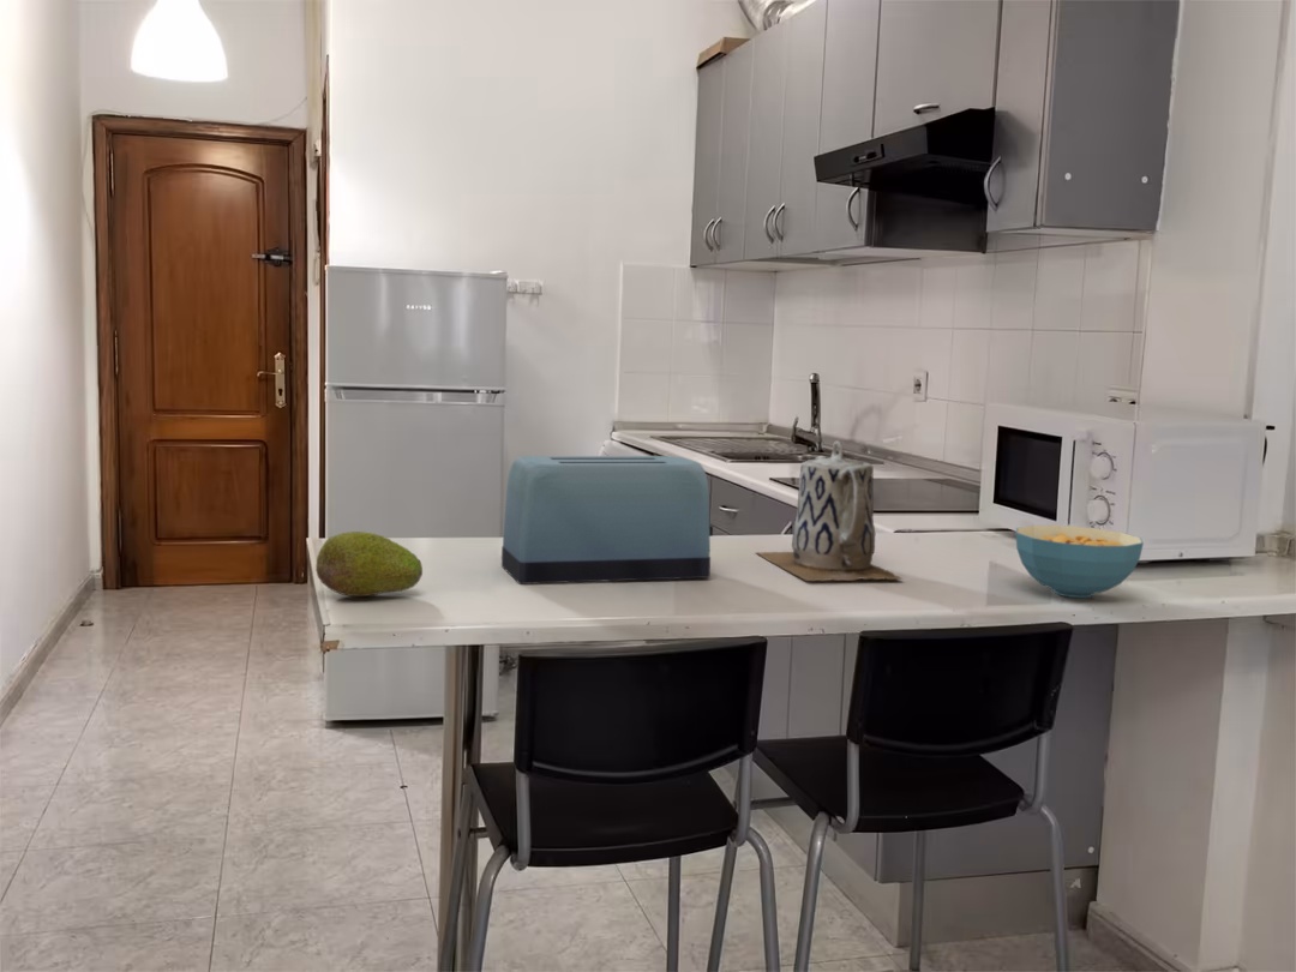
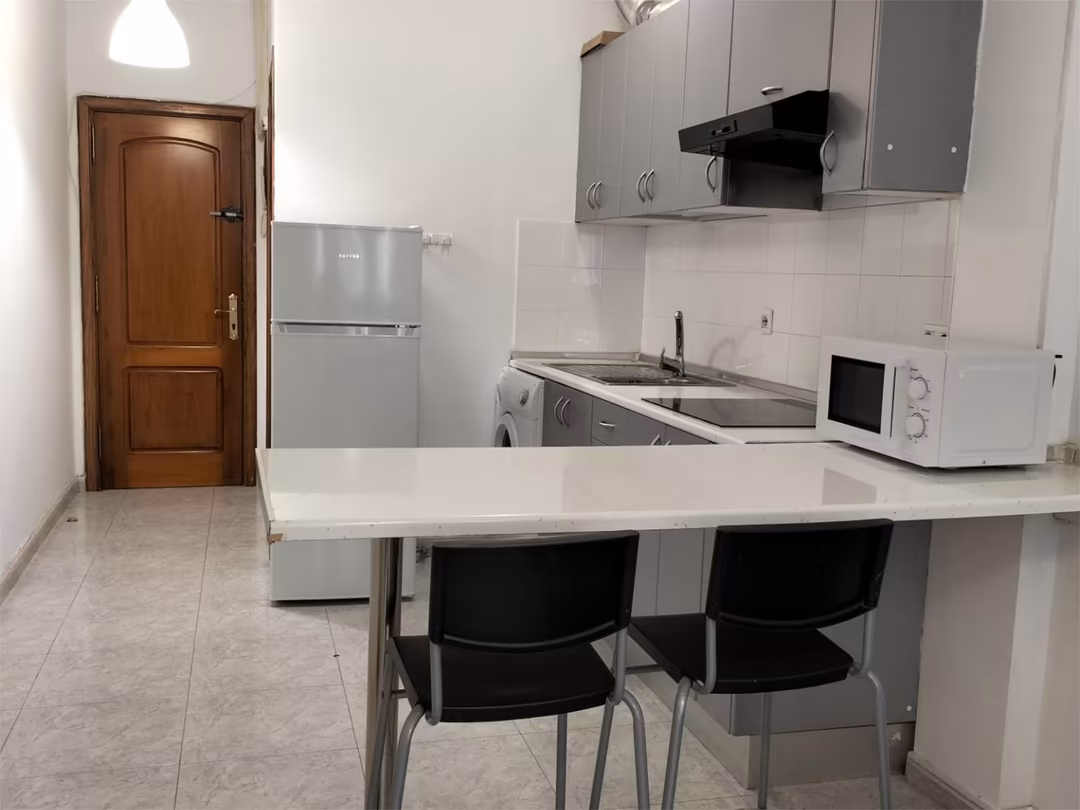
- cereal bowl [1015,524,1145,599]
- toaster [500,455,714,586]
- teapot [754,439,905,582]
- fruit [314,530,424,598]
